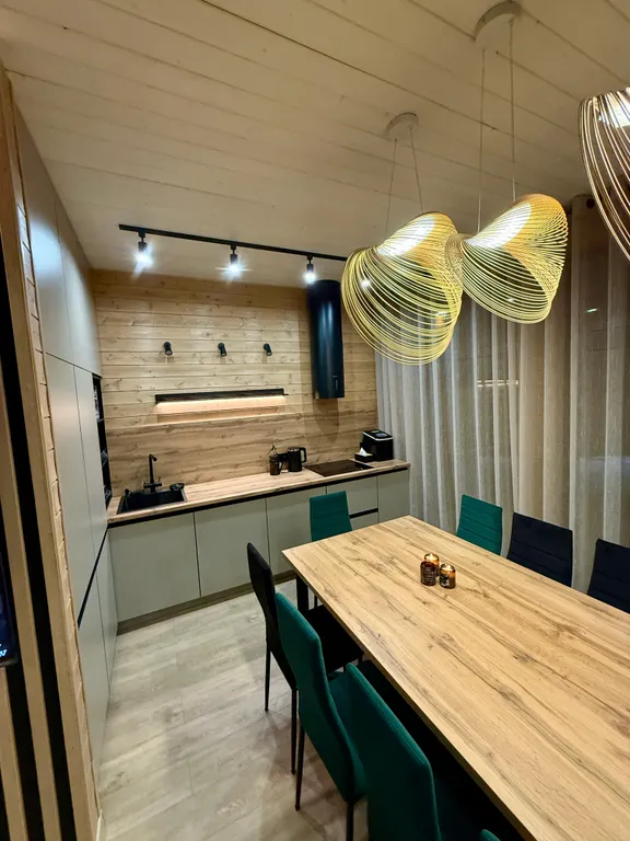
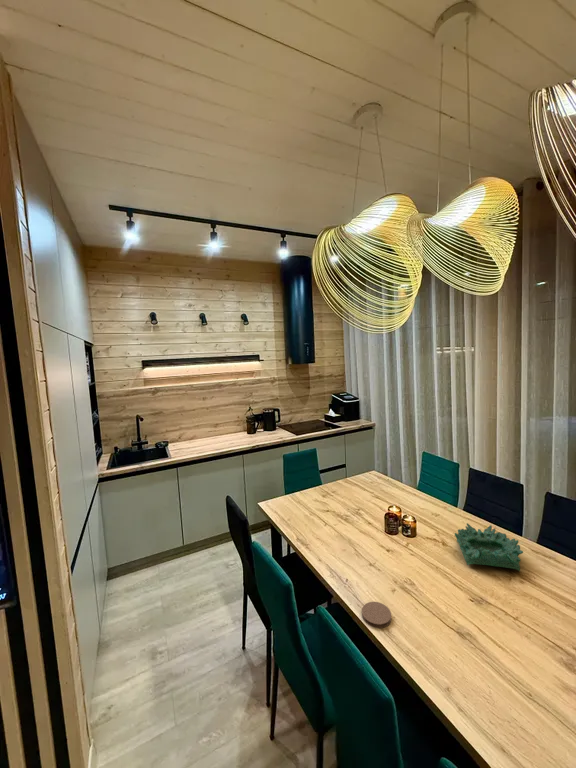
+ coaster [361,601,392,629]
+ decorative bowl [454,522,524,572]
